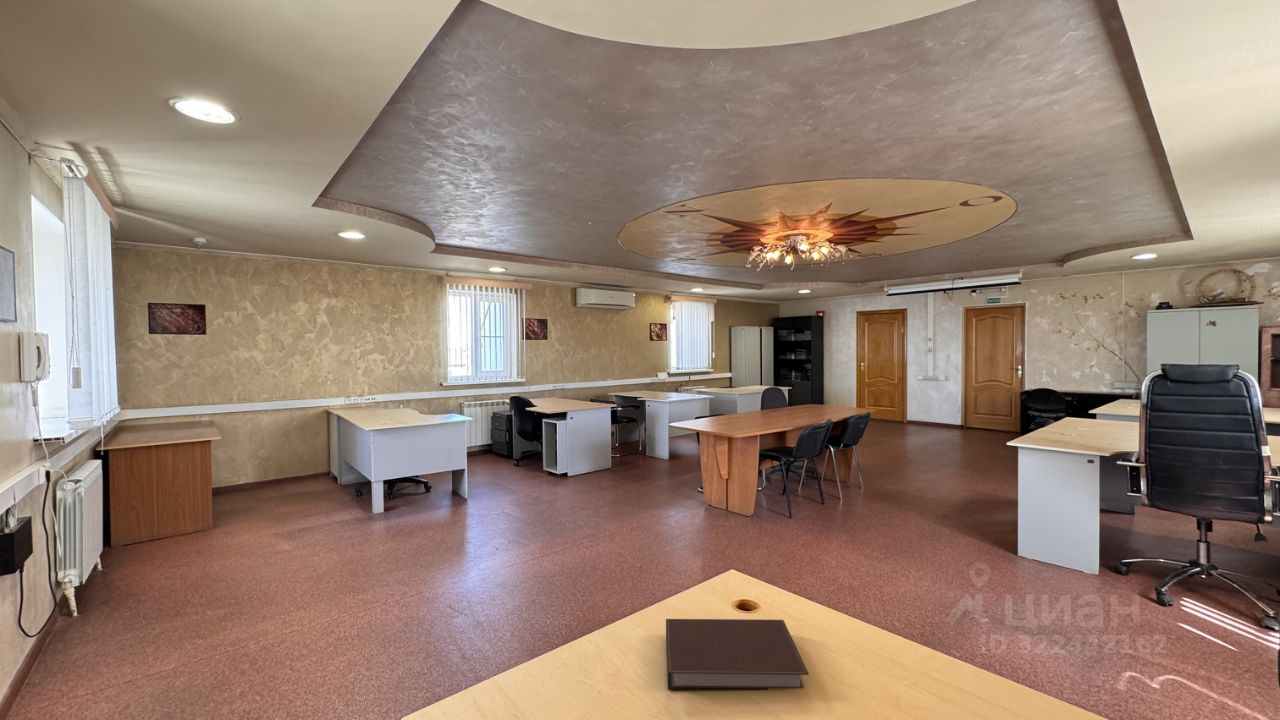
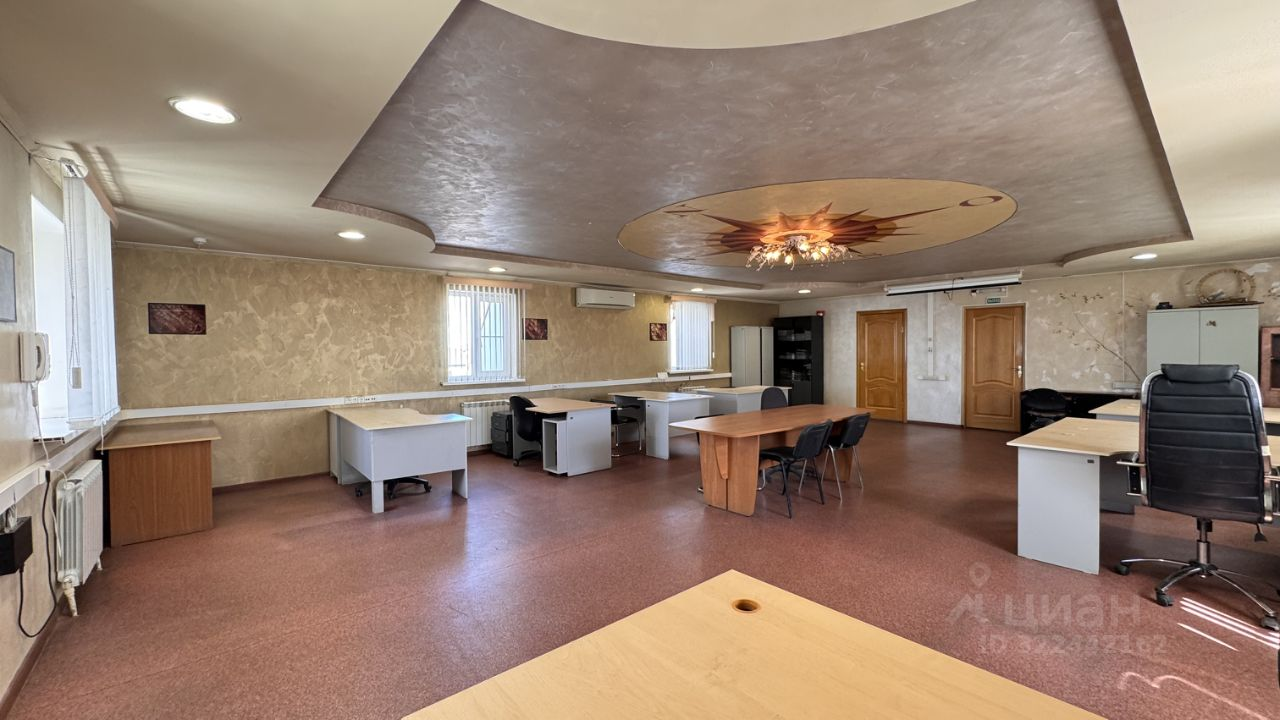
- notebook [665,618,810,691]
